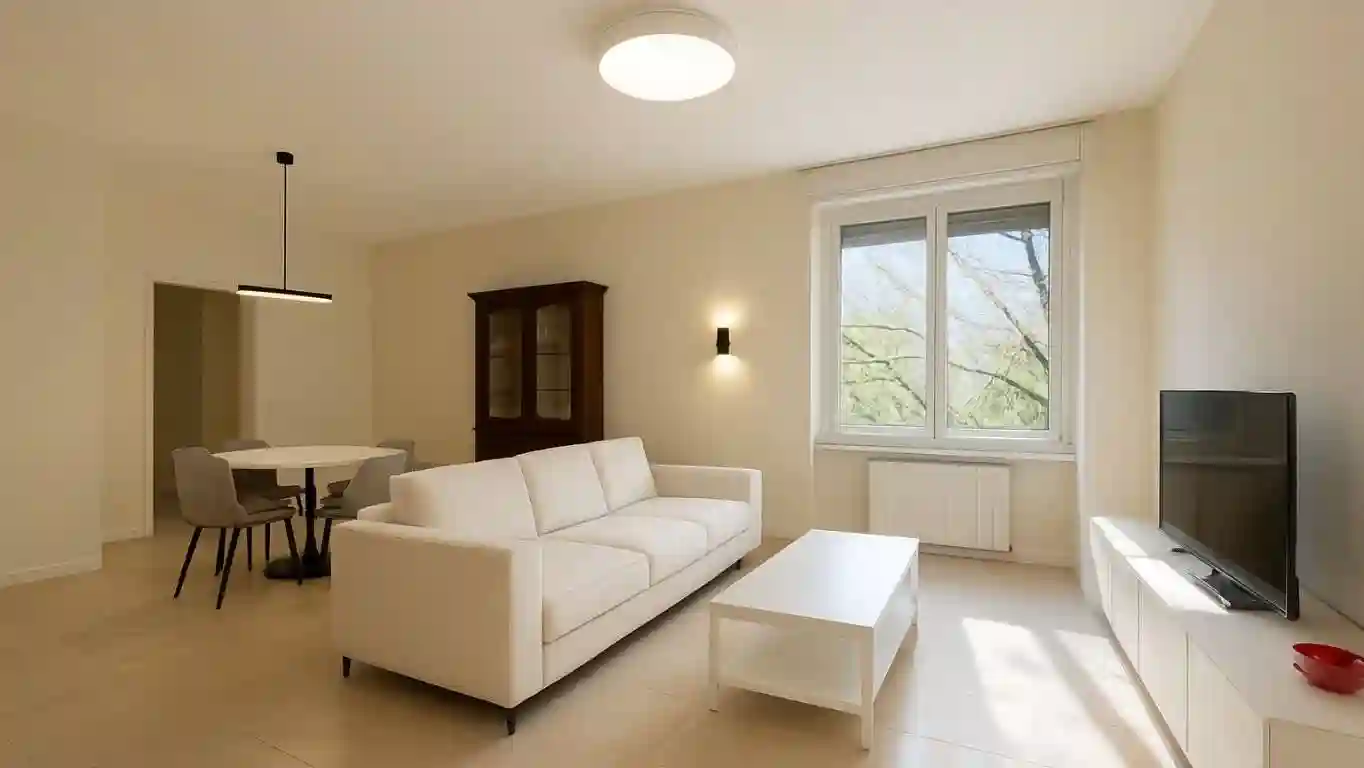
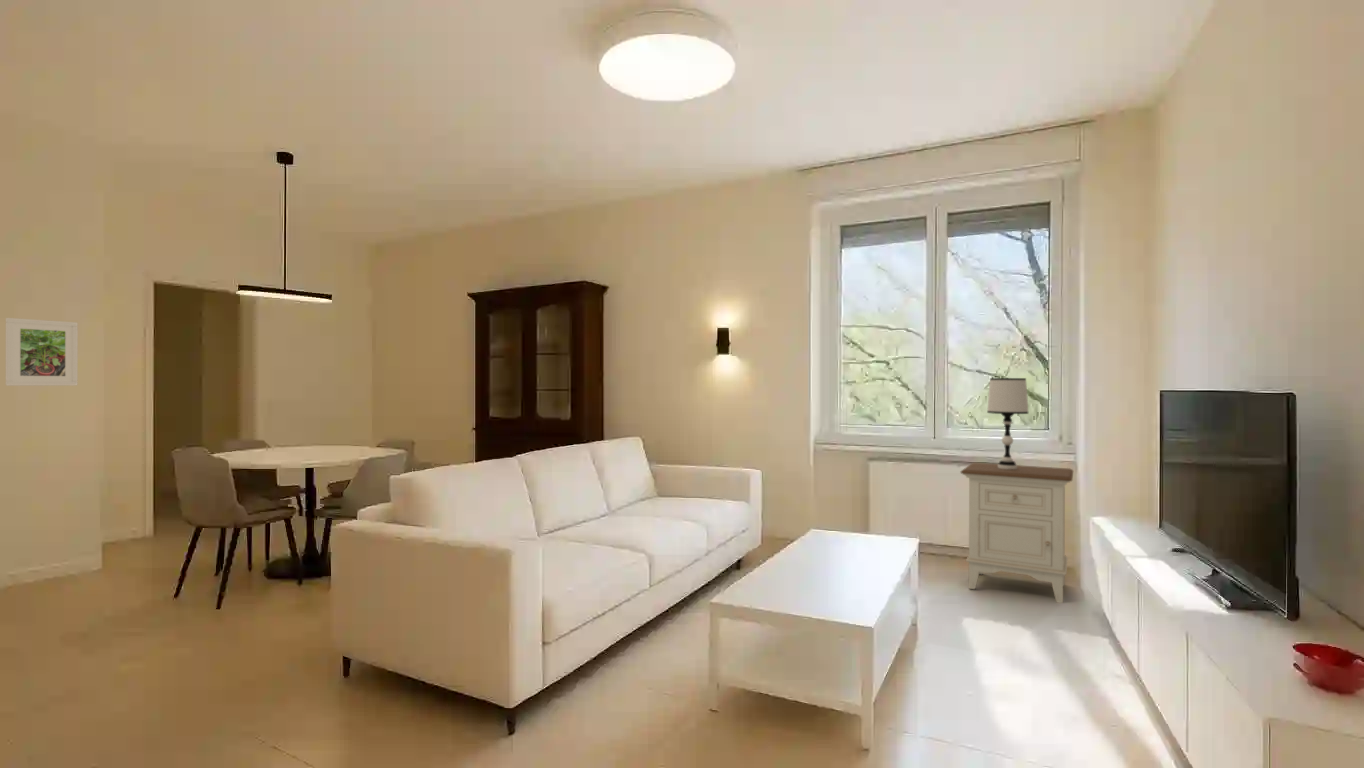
+ nightstand [959,462,1074,604]
+ table lamp [986,377,1030,470]
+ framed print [5,317,79,387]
